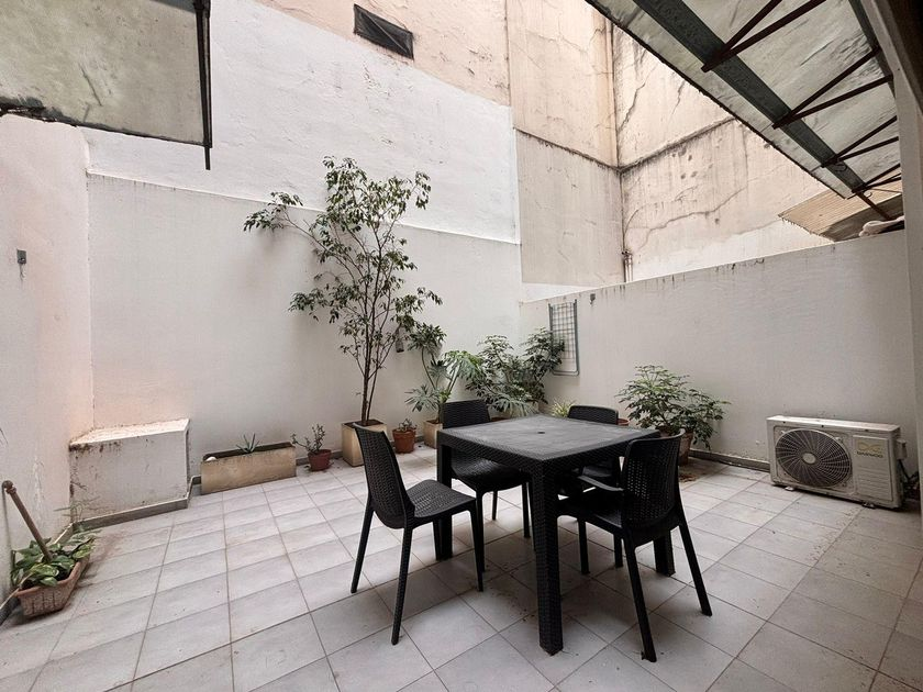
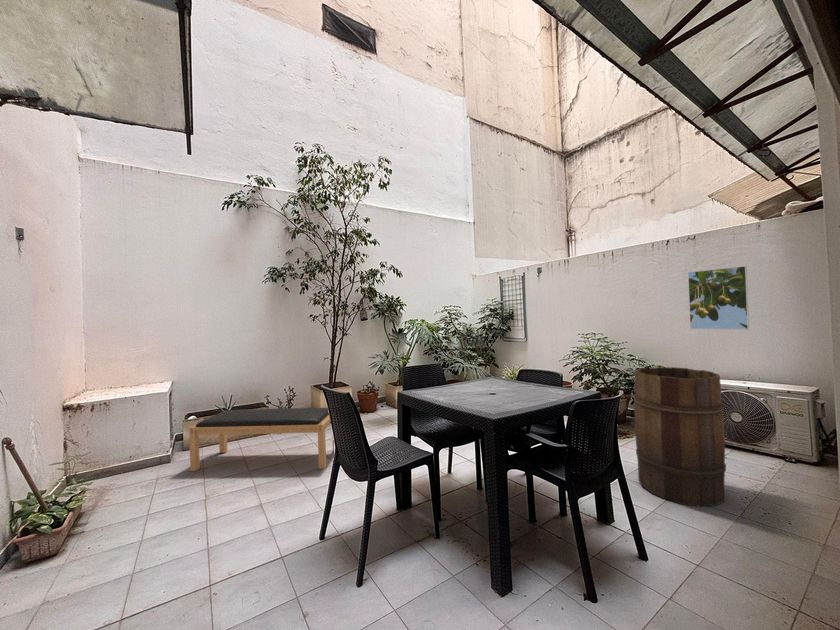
+ bench [188,407,335,472]
+ wooden barrel [633,366,727,508]
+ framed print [687,265,750,331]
